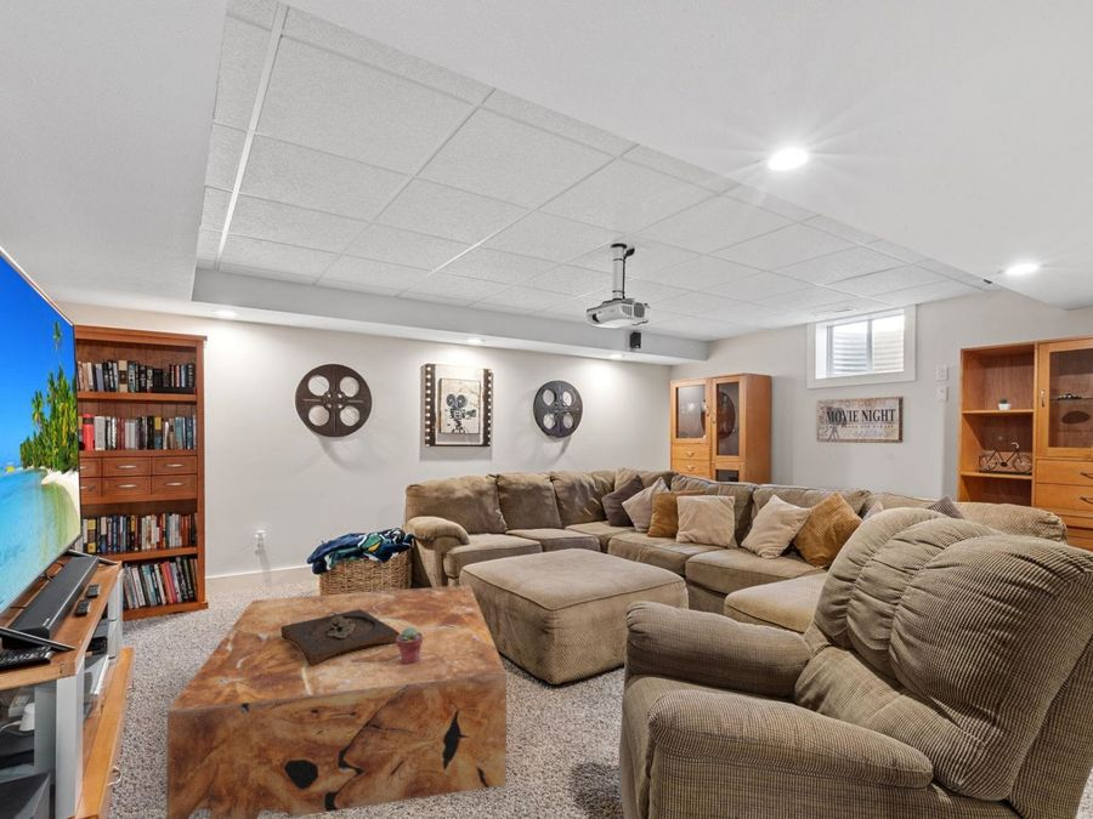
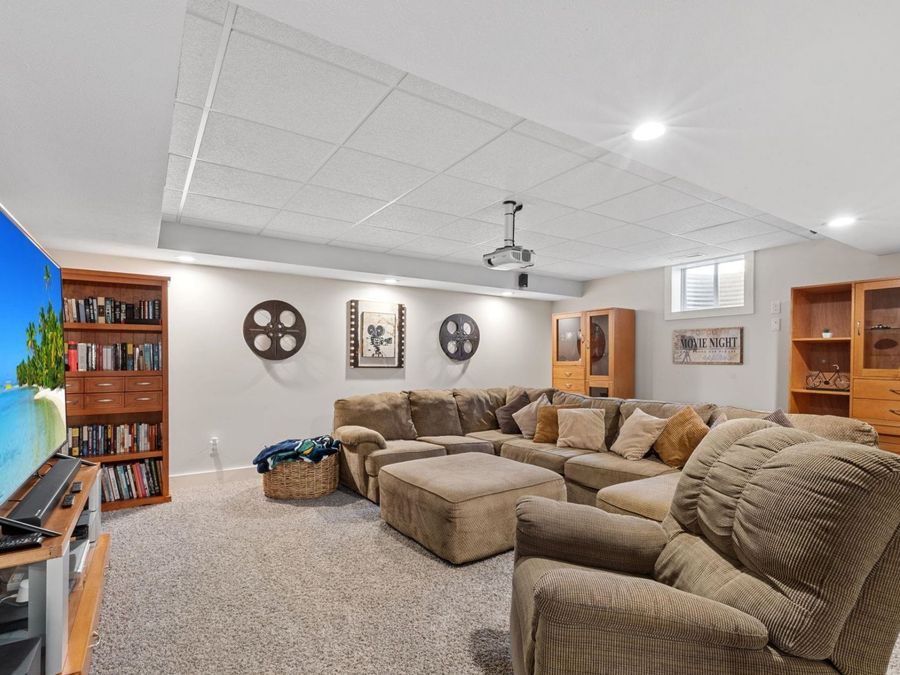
- potted succulent [396,627,423,664]
- wooden tray [281,609,400,666]
- coffee table [165,584,508,819]
